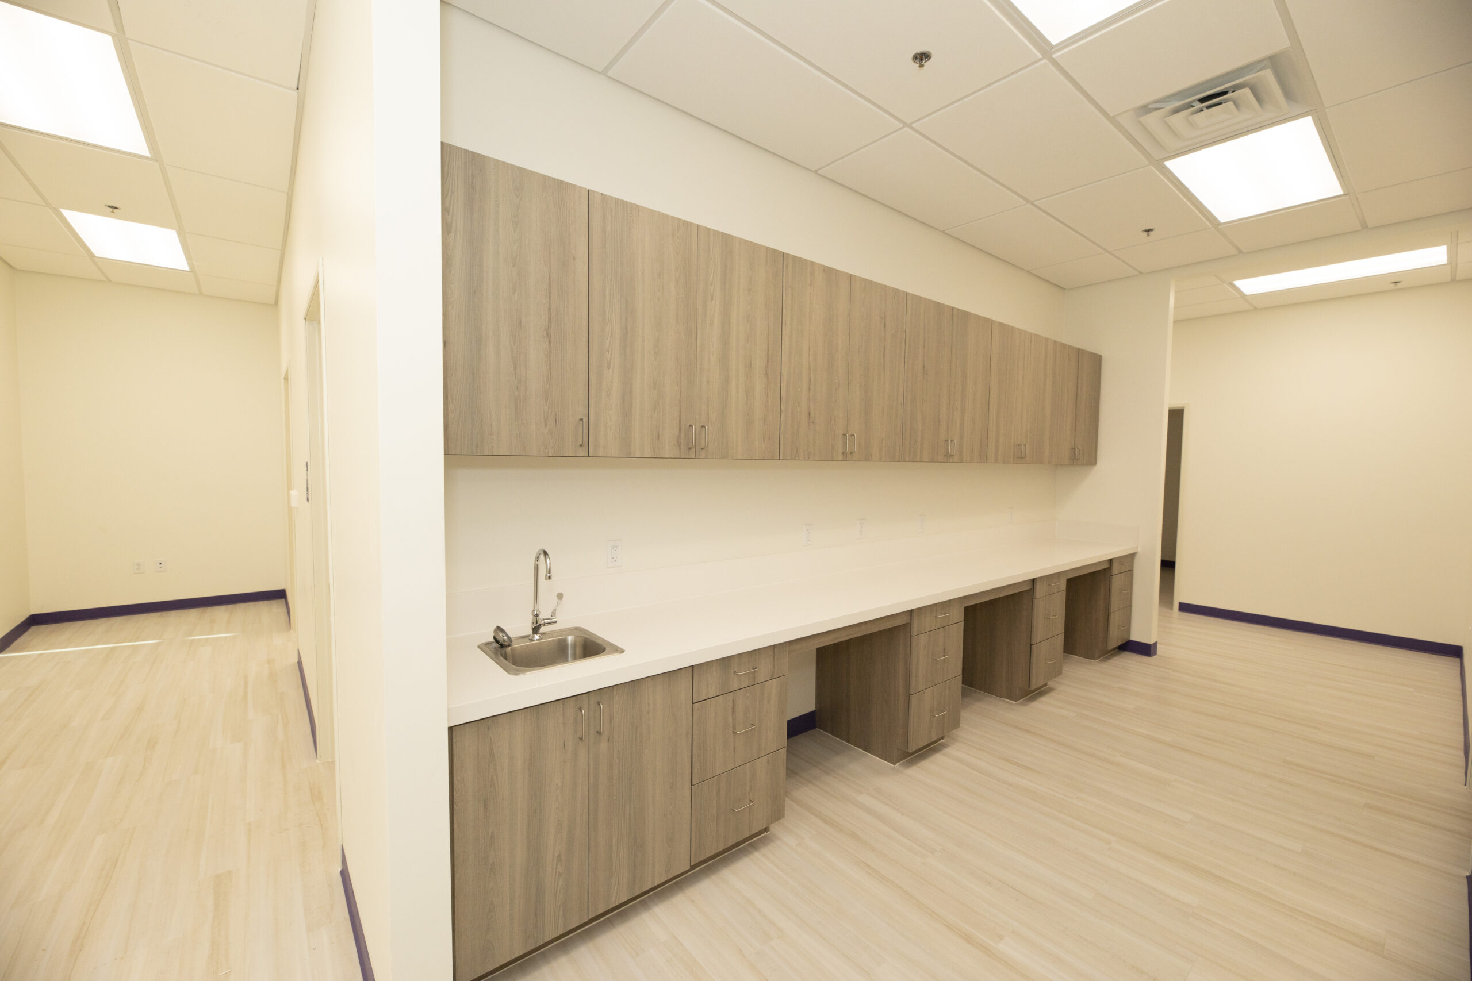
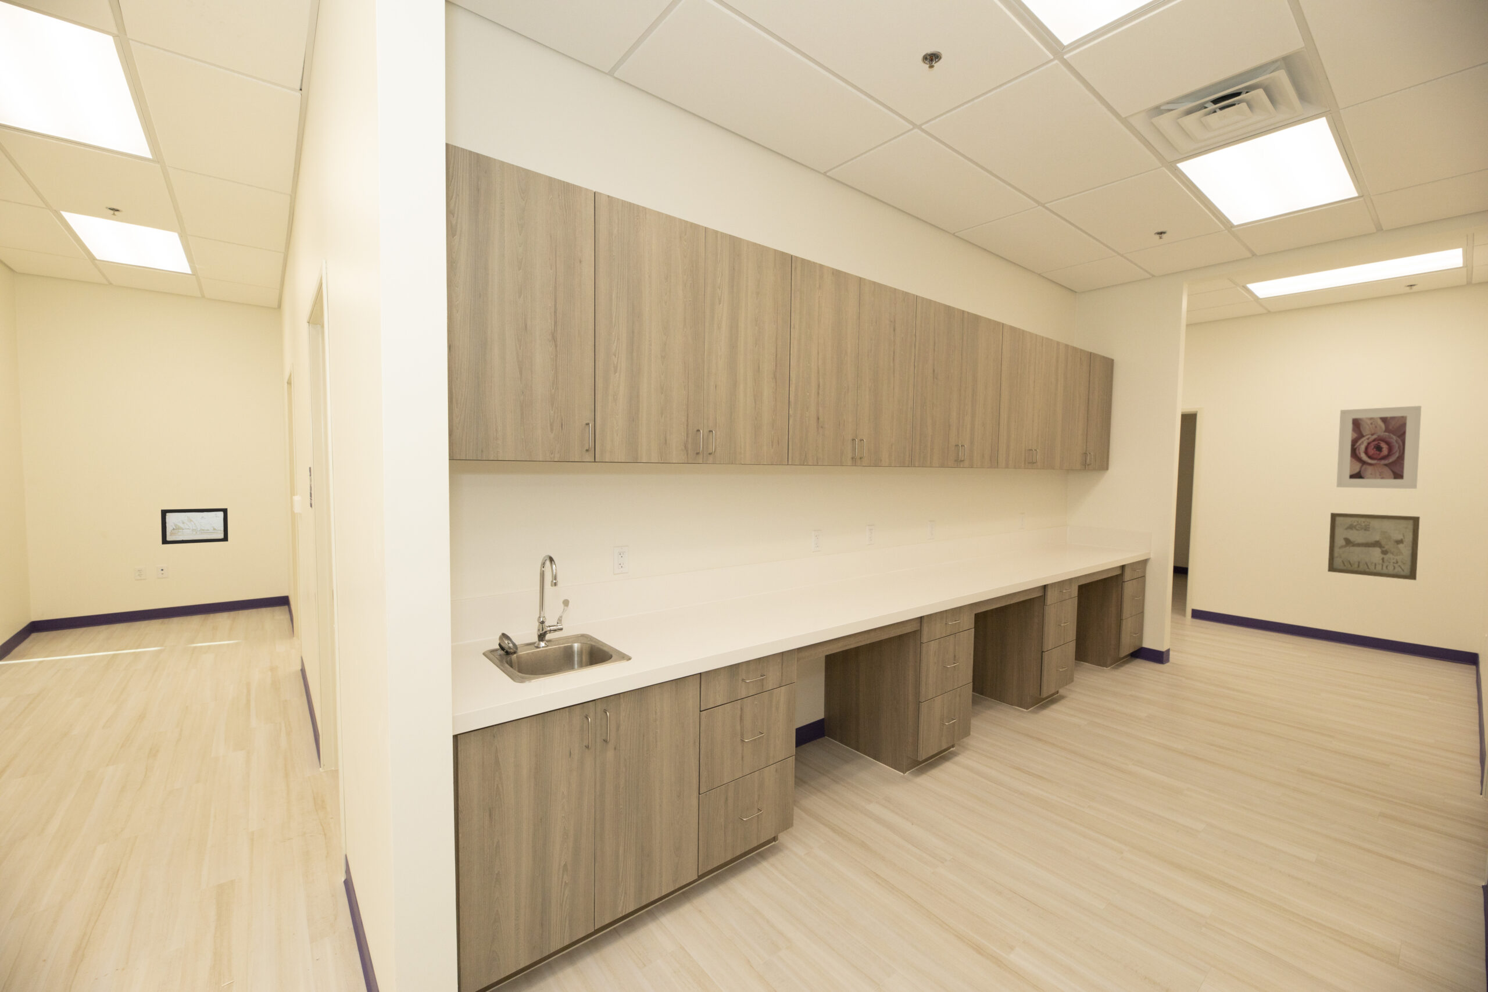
+ wall art [161,507,229,545]
+ wall art [1327,512,1420,581]
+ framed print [1335,405,1422,489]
